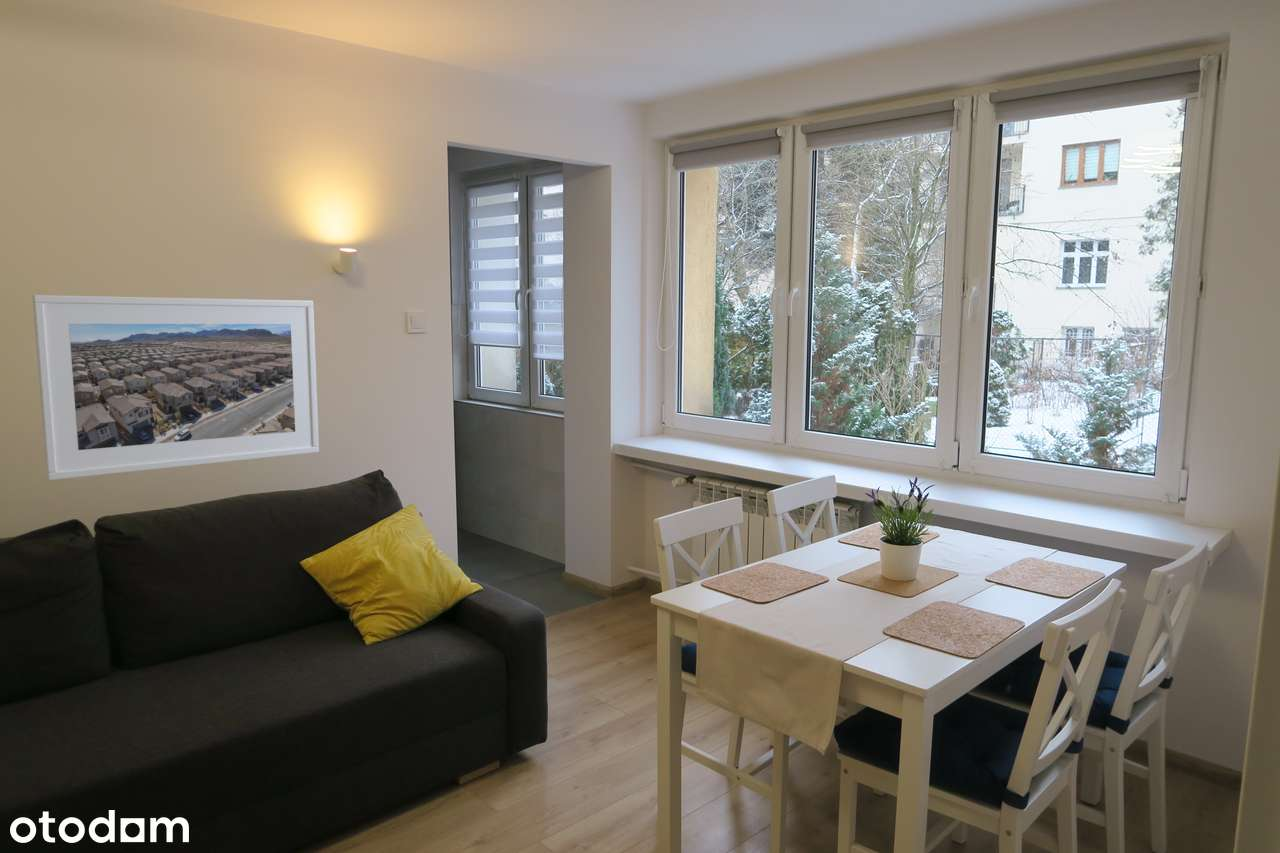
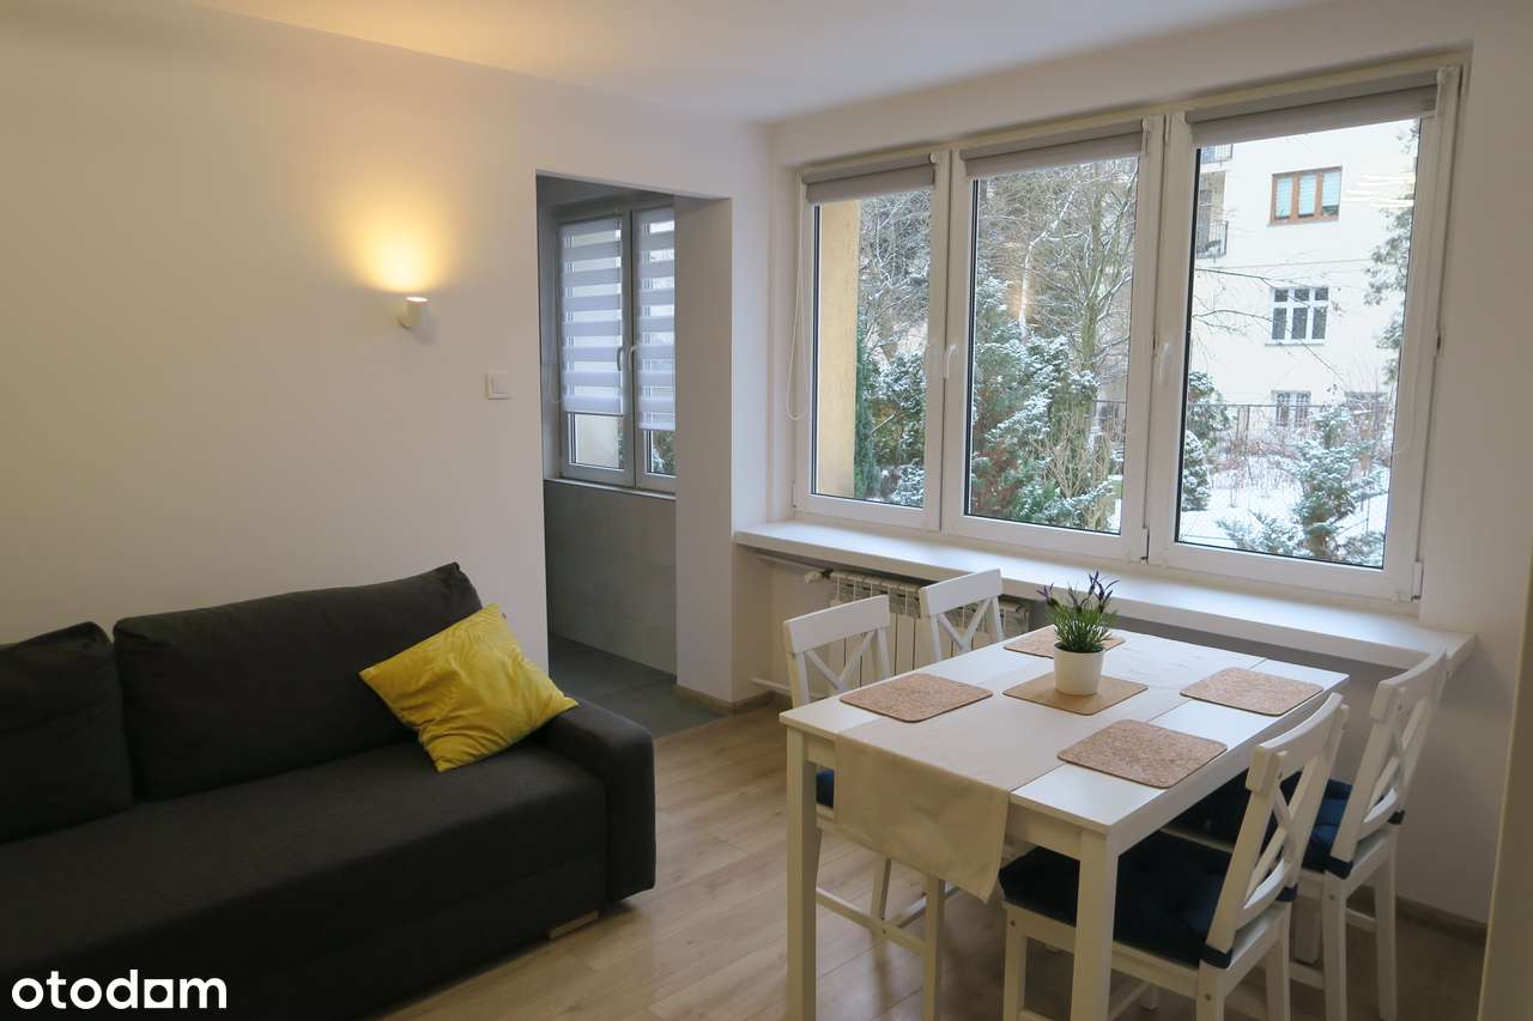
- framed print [32,294,320,481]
